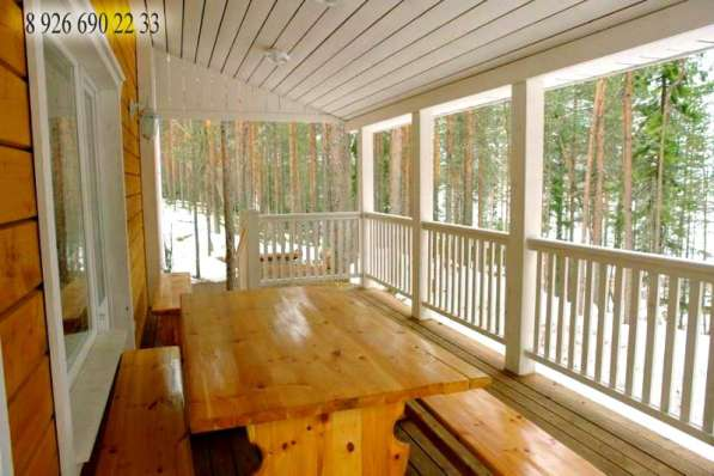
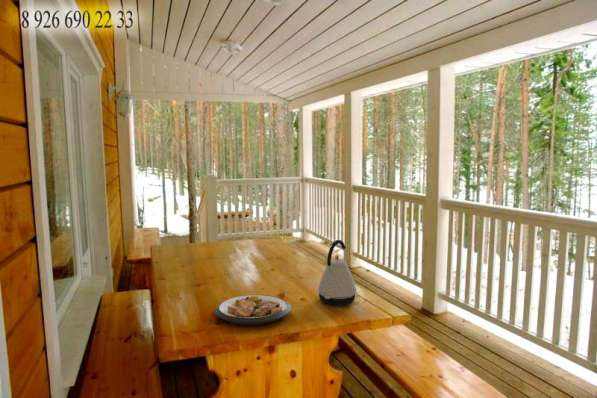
+ plate [214,294,292,326]
+ kettle [317,239,358,306]
